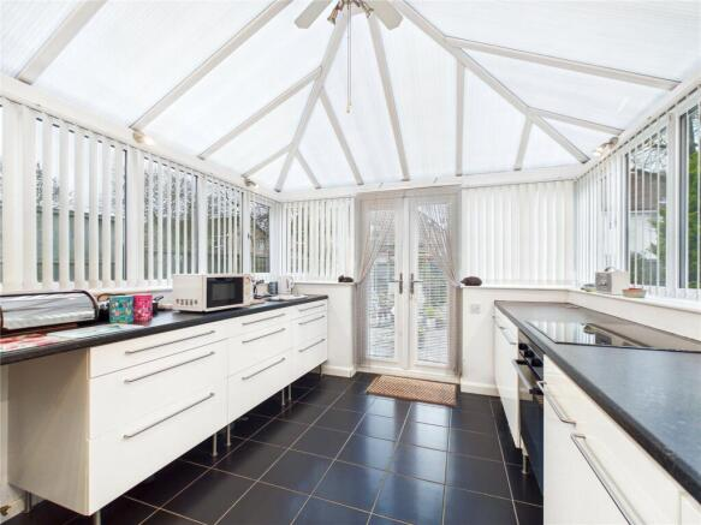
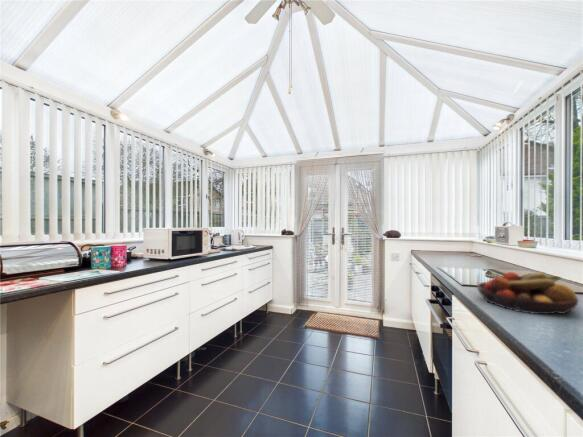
+ fruit bowl [476,271,579,315]
